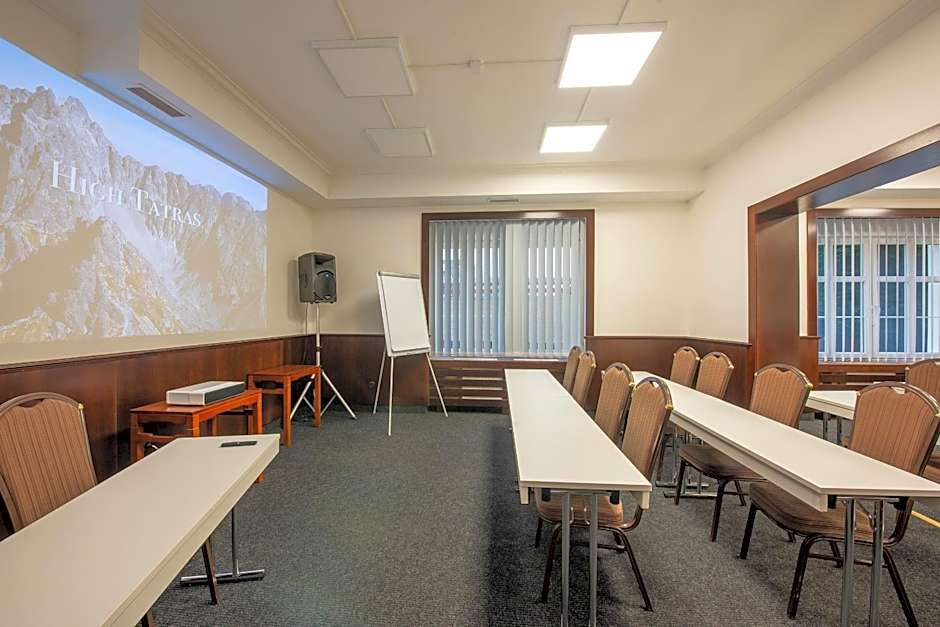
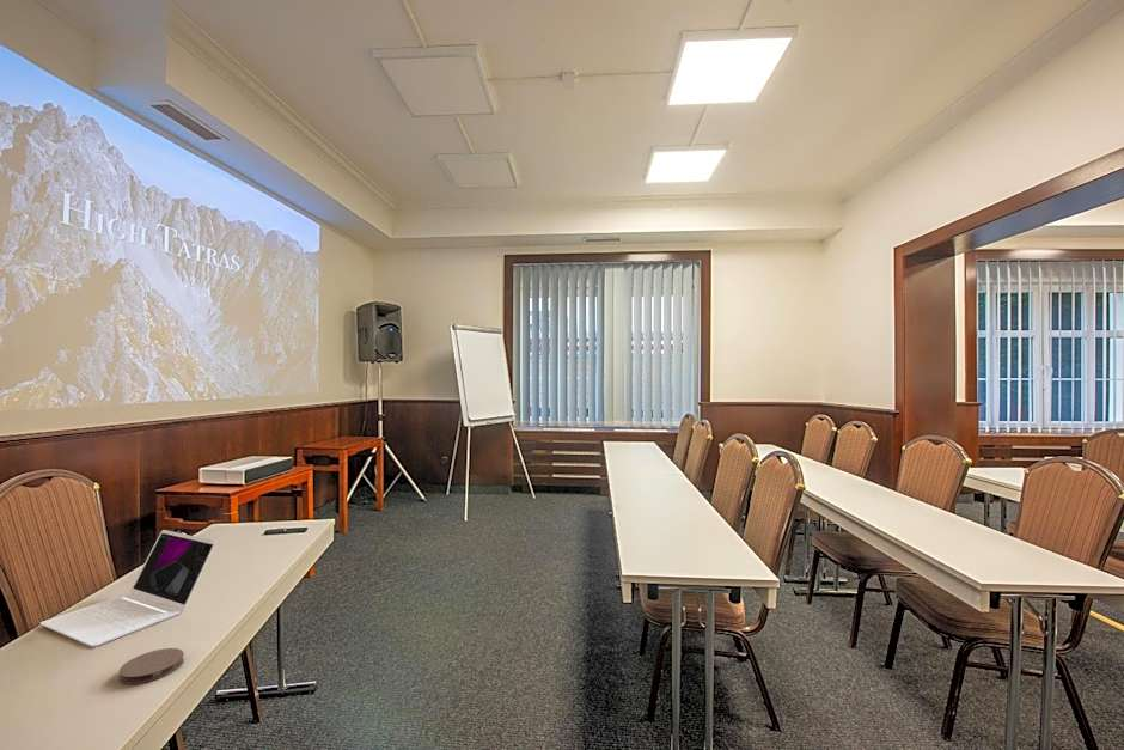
+ coaster [118,647,185,685]
+ laptop [39,529,216,648]
